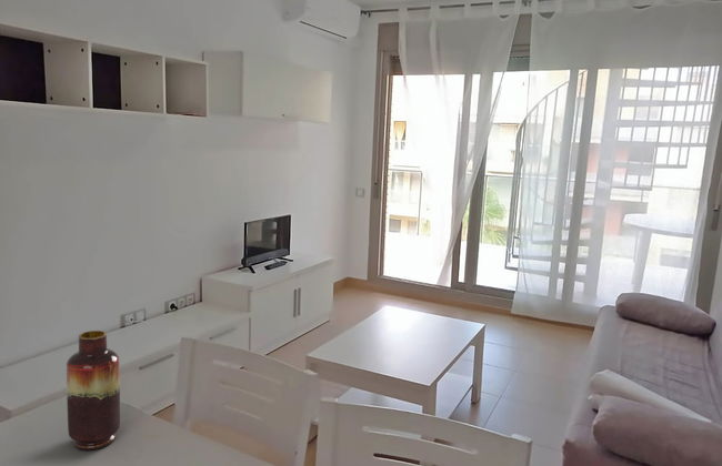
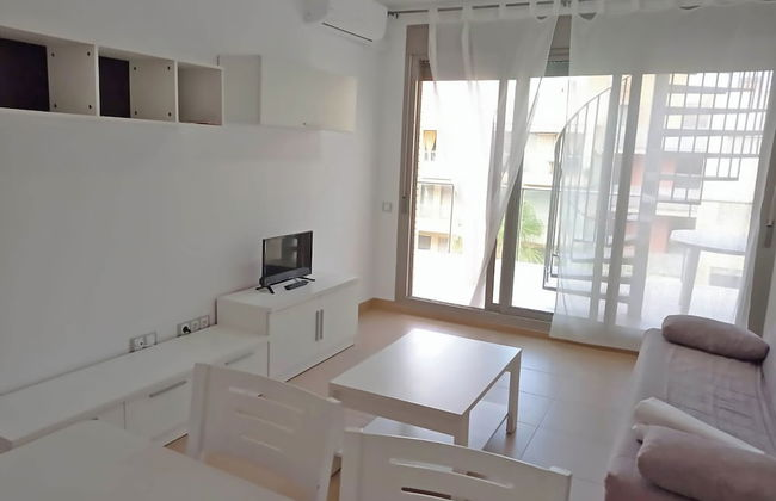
- vase [66,330,121,452]
